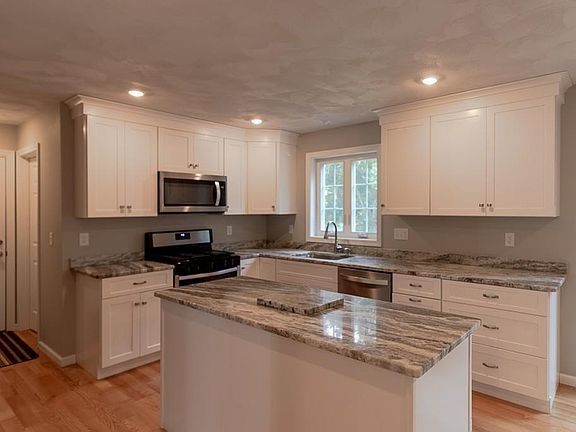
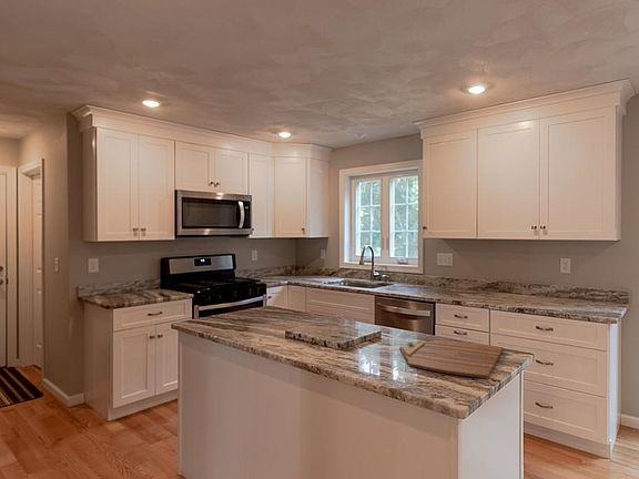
+ cutting board [398,339,504,379]
